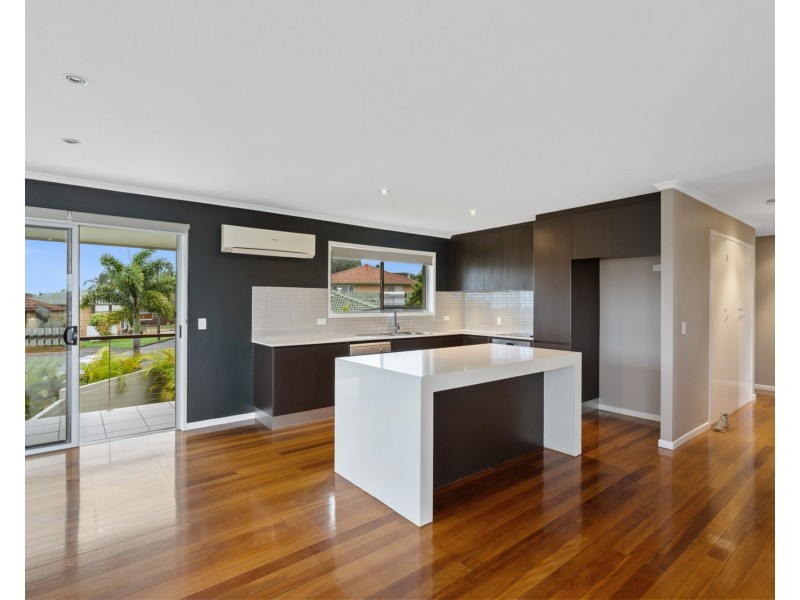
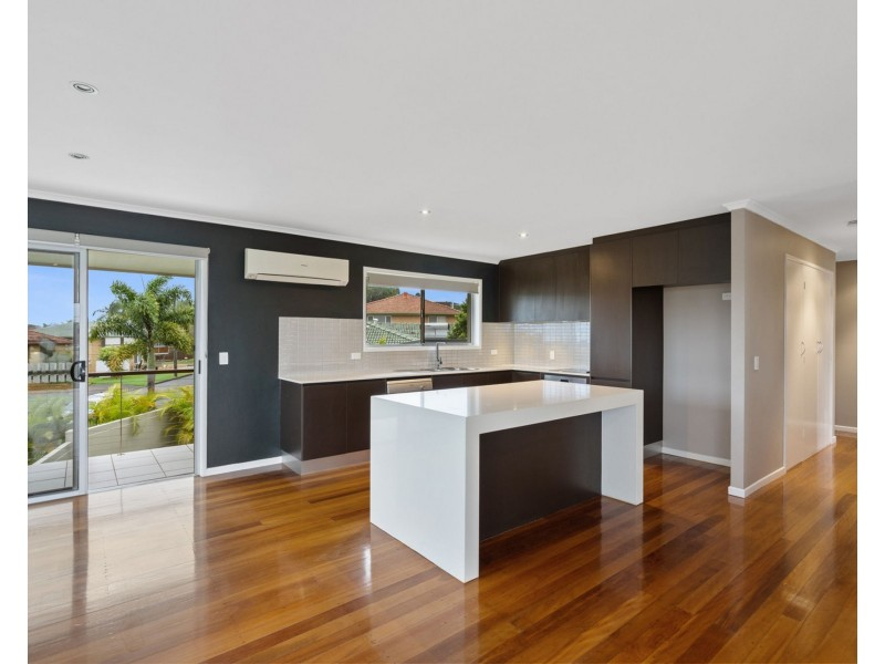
- shoe [711,410,731,433]
